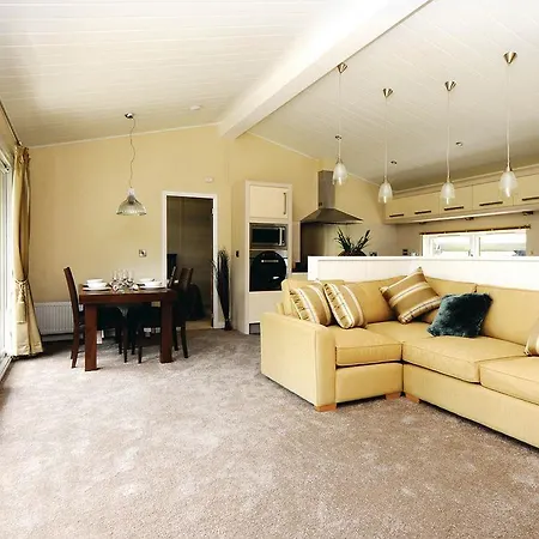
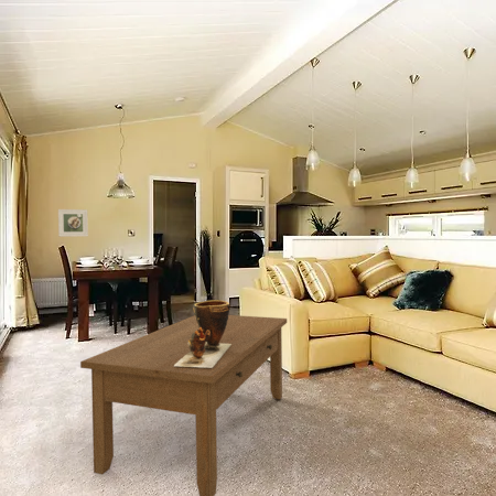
+ clay pot [174,299,231,368]
+ coffee table [79,314,288,496]
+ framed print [57,208,89,238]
